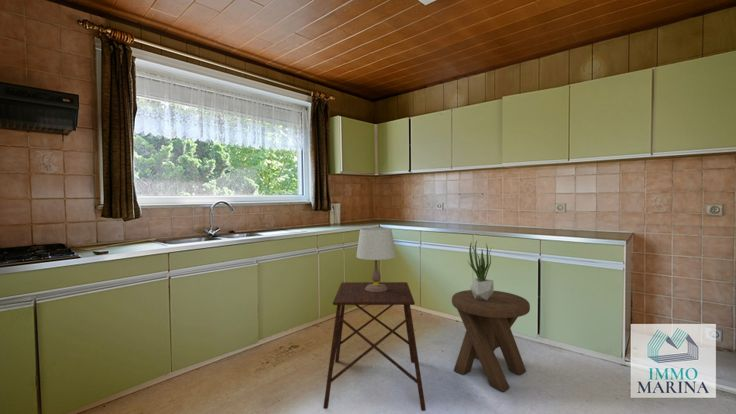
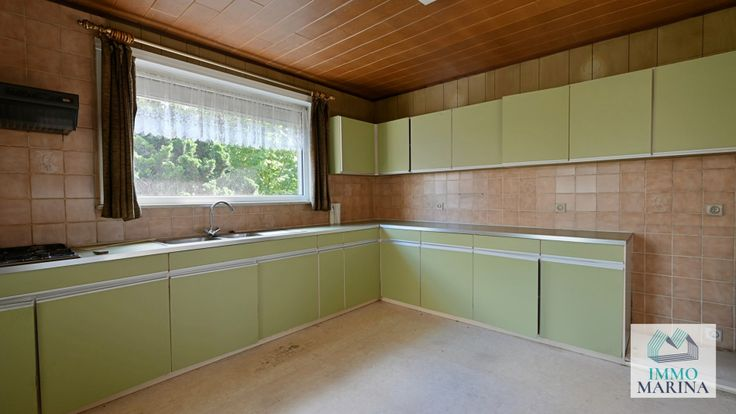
- side table [322,281,427,412]
- table lamp [355,226,397,292]
- potted plant [467,240,495,300]
- music stool [451,289,531,393]
